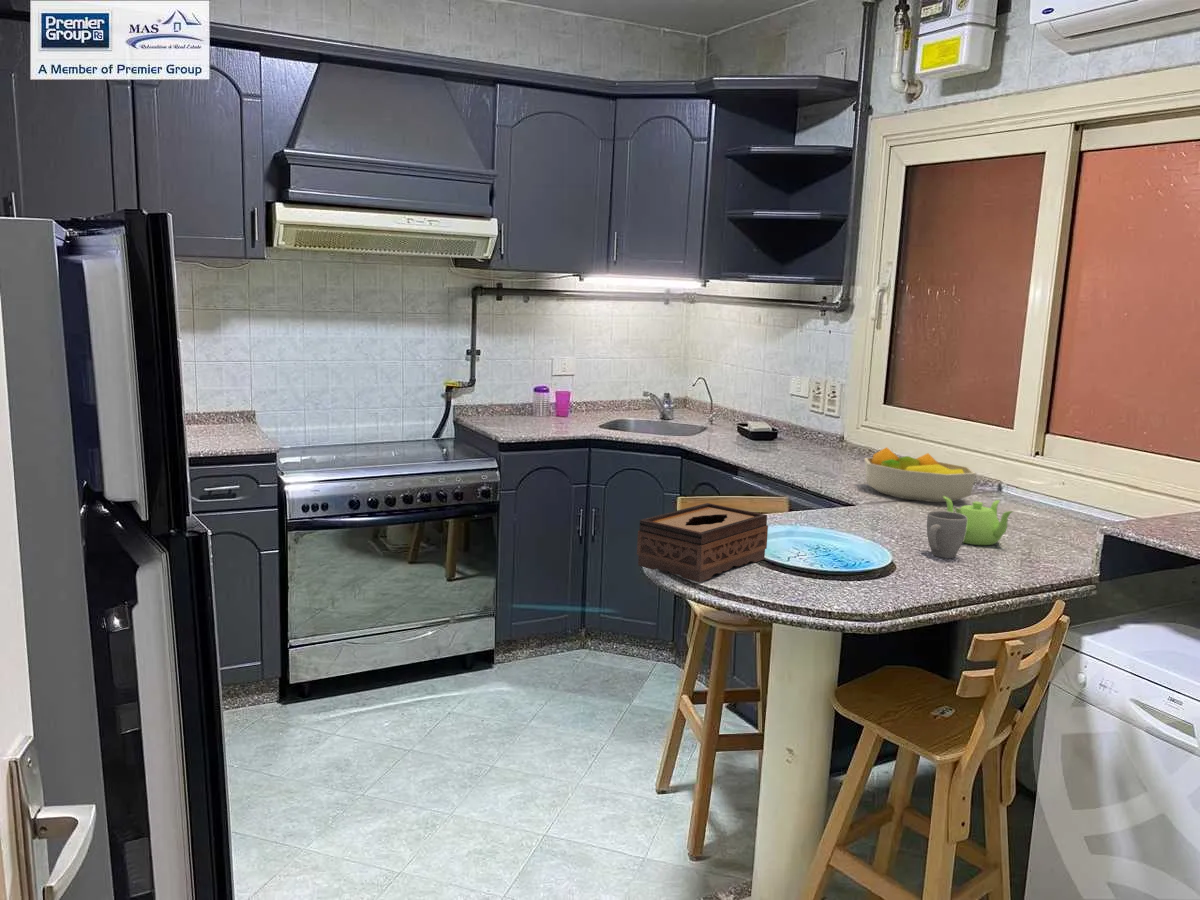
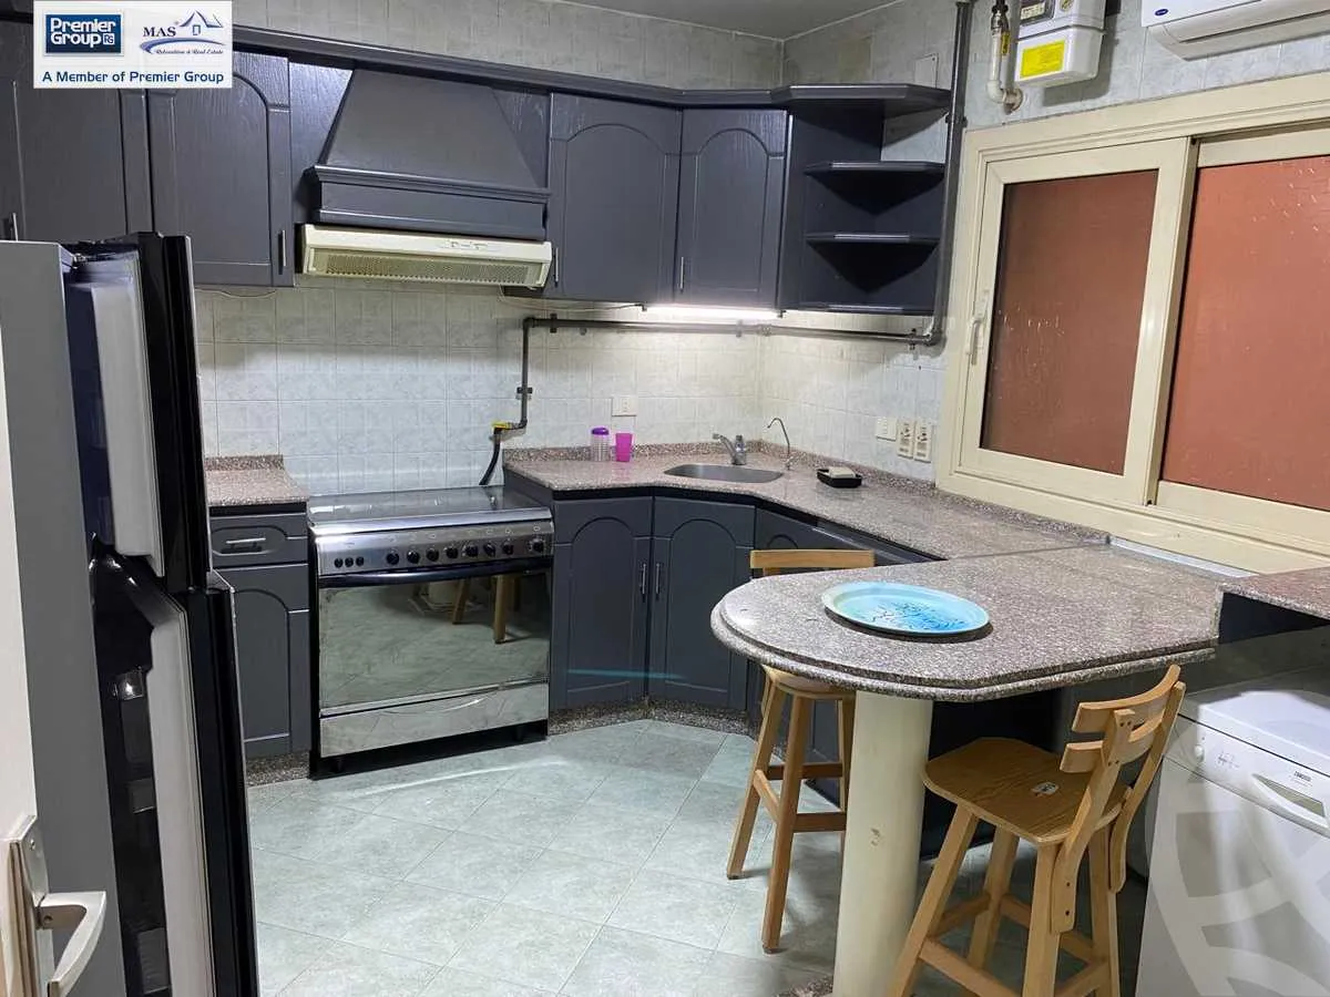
- mug [926,510,967,559]
- teapot [943,496,1015,546]
- tissue box [636,502,769,583]
- fruit bowl [863,446,977,503]
